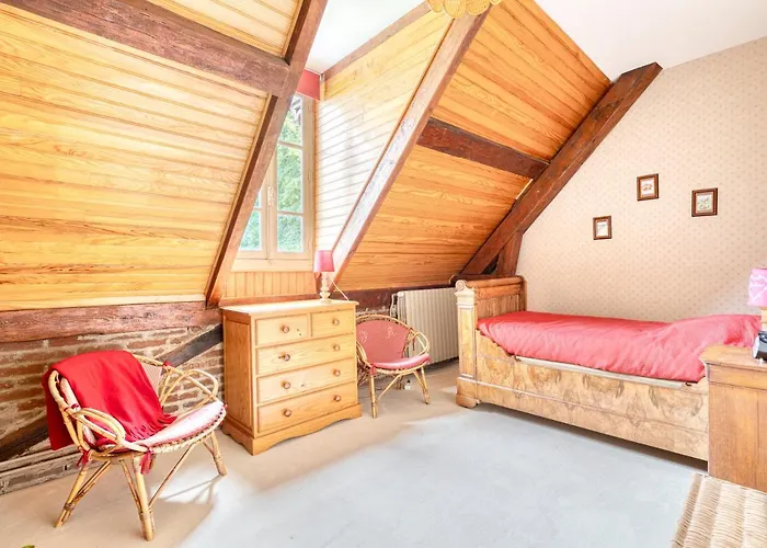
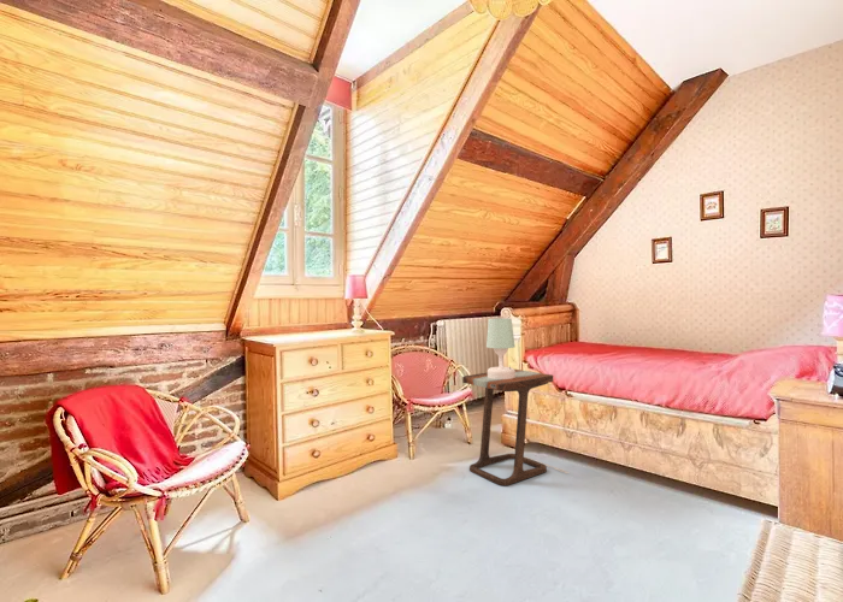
+ table lamp [485,317,517,379]
+ side table [461,368,570,486]
